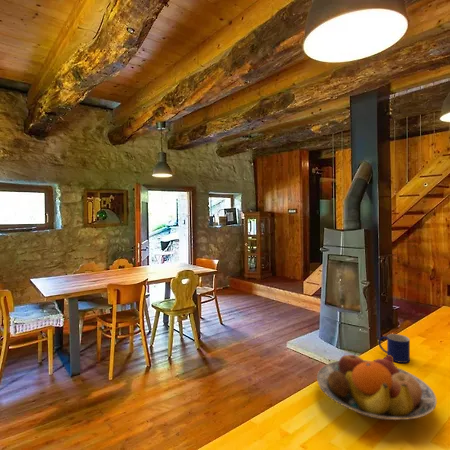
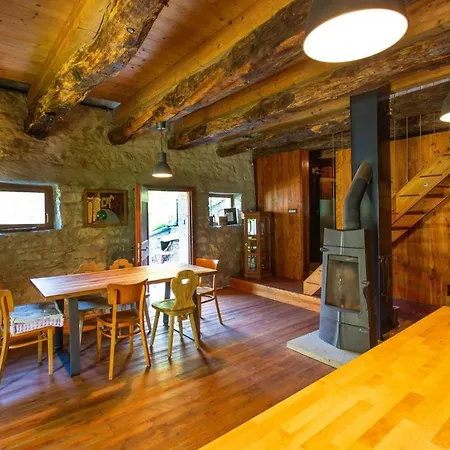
- fruit bowl [316,350,438,421]
- mug [377,333,411,364]
